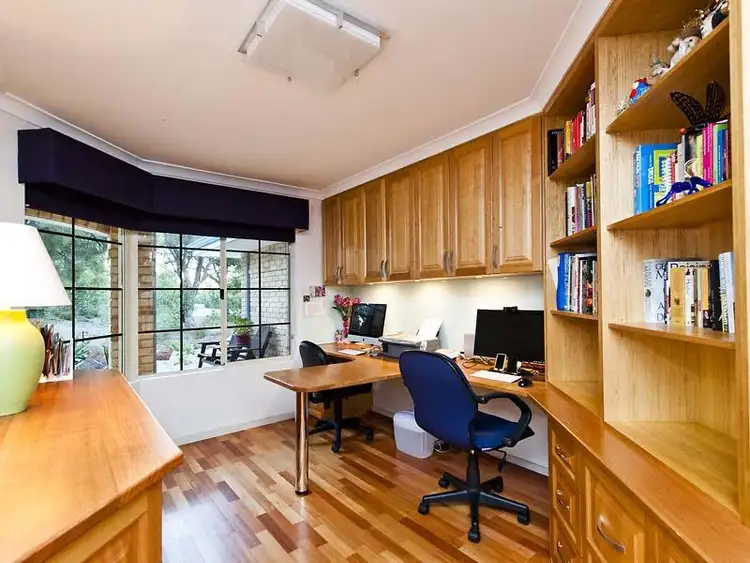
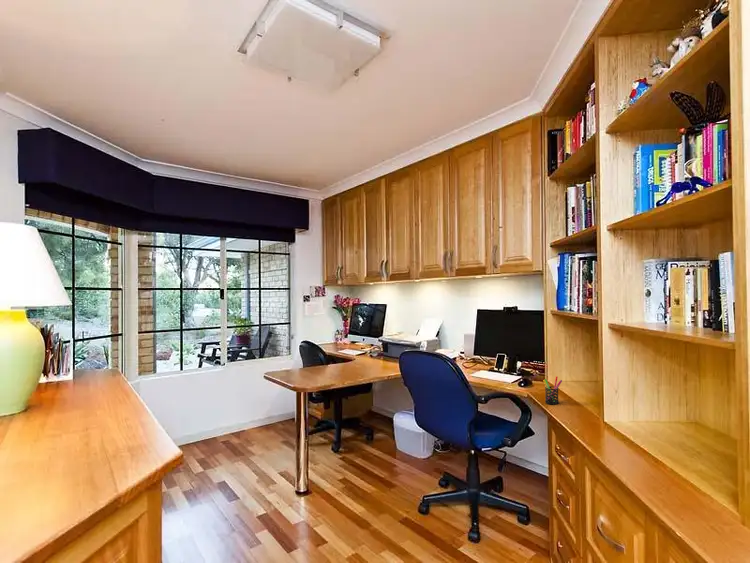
+ pen holder [542,375,563,406]
